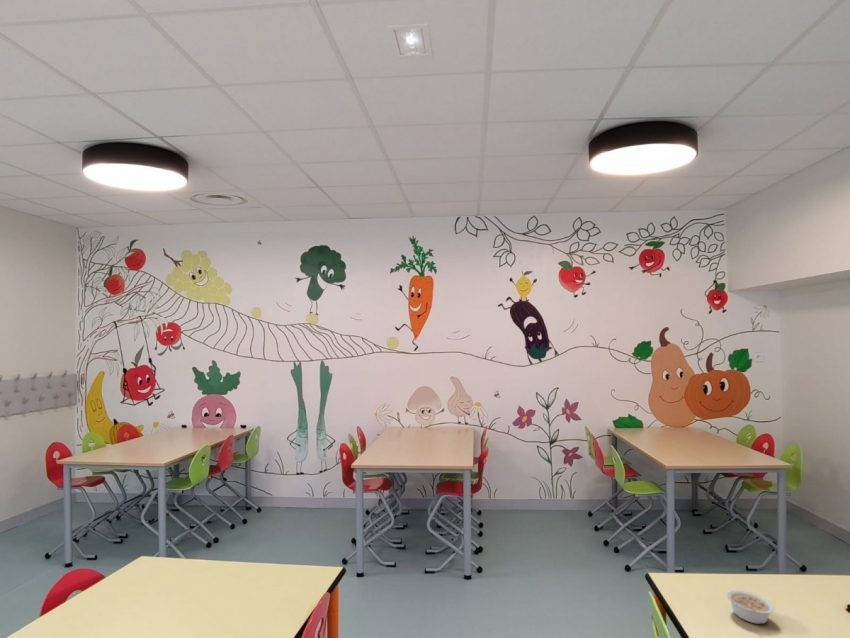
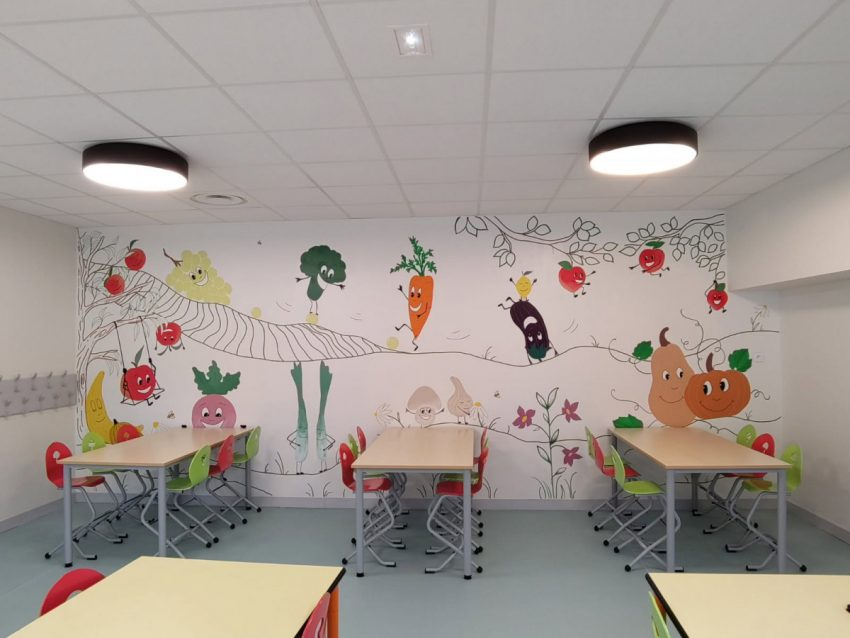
- legume [726,589,775,625]
